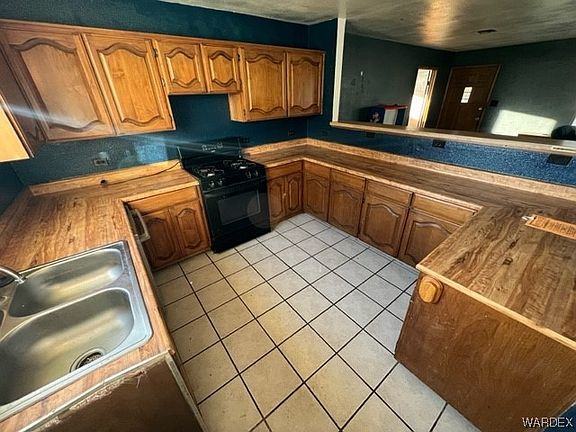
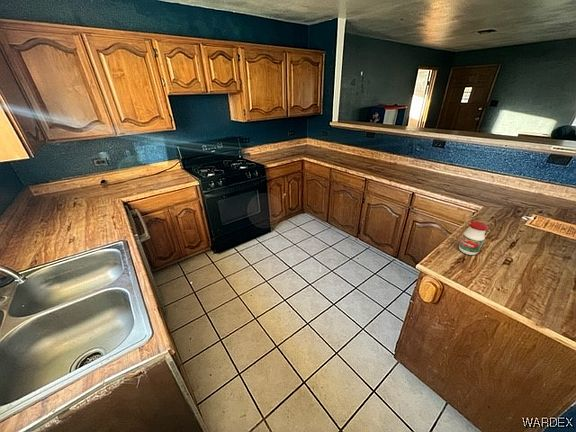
+ jar [458,220,489,256]
